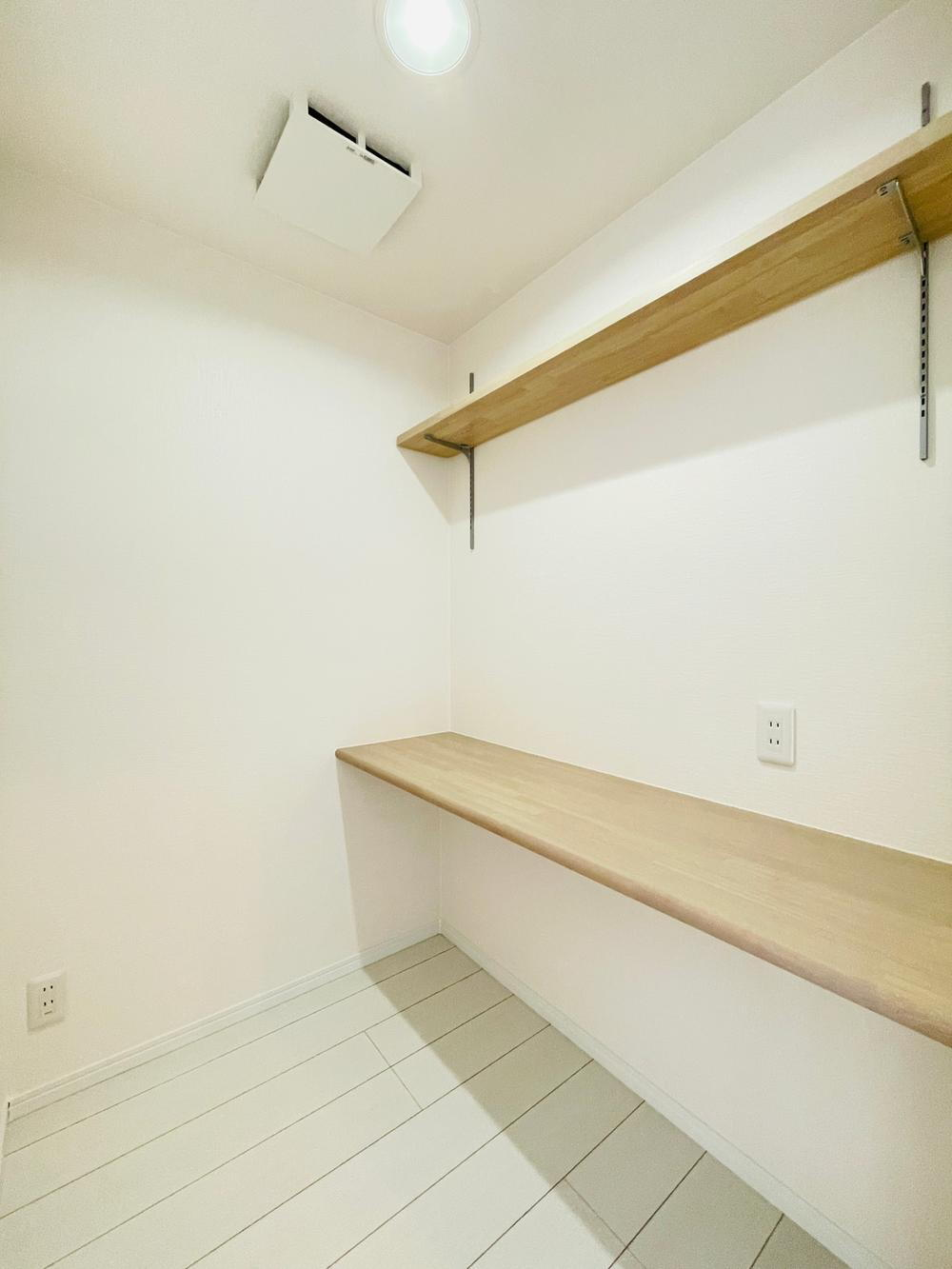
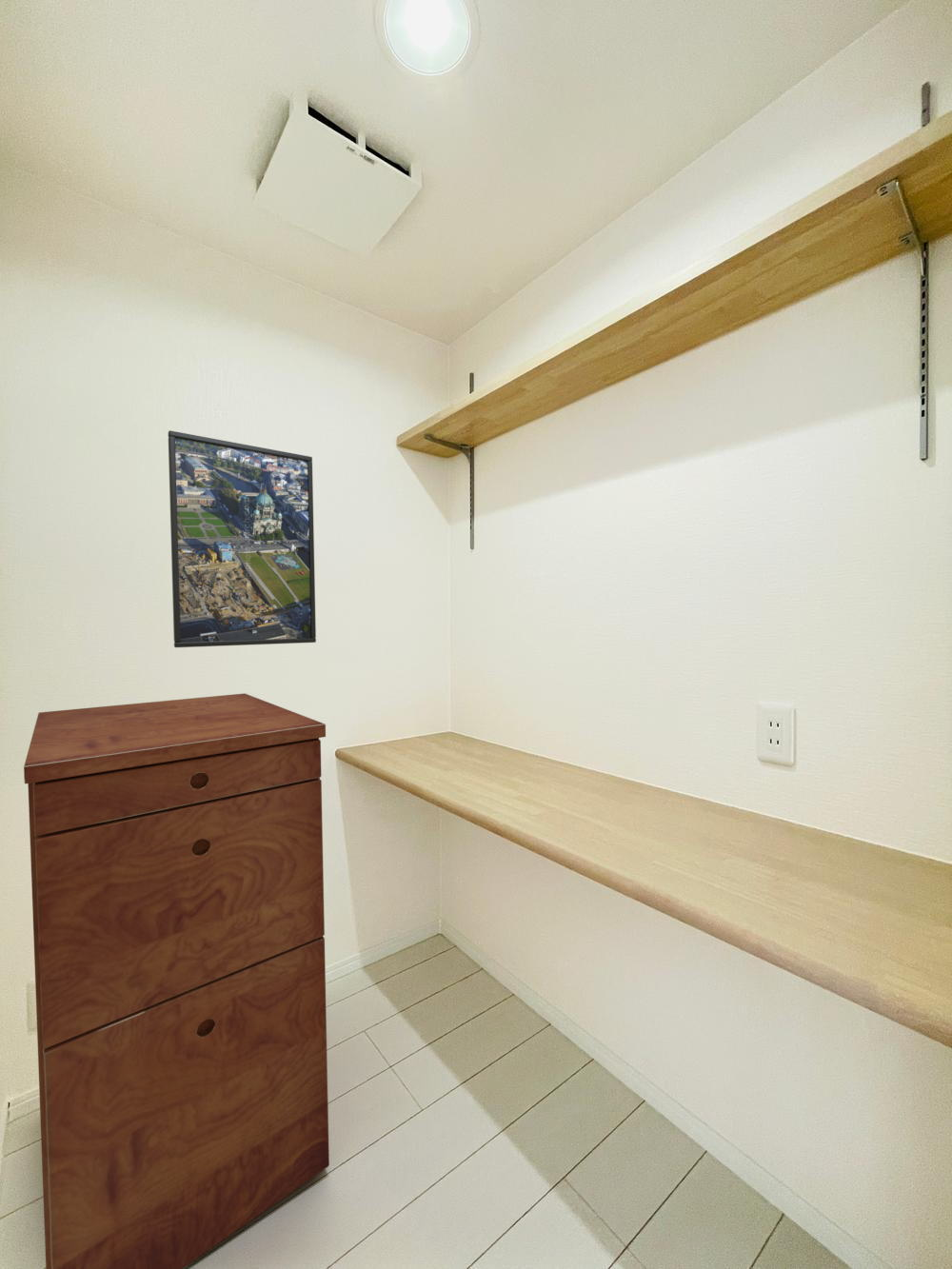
+ filing cabinet [23,692,330,1269]
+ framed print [168,429,317,648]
